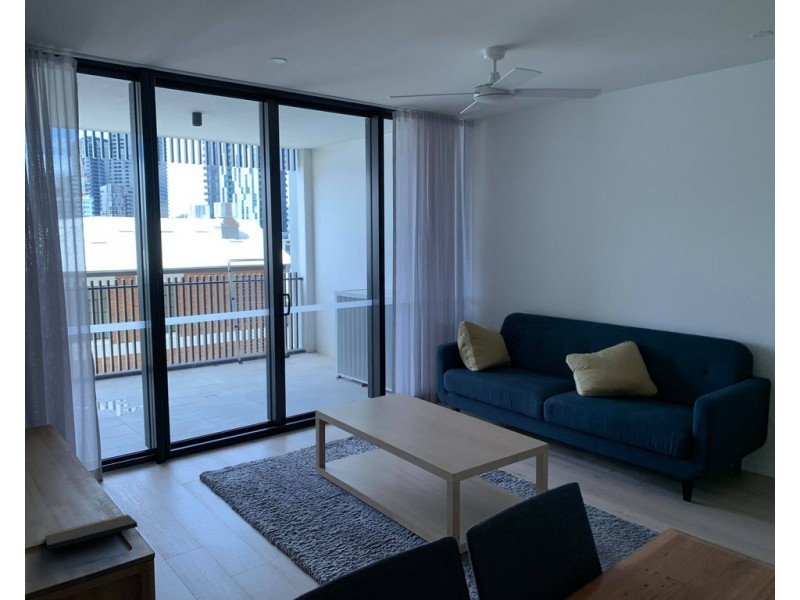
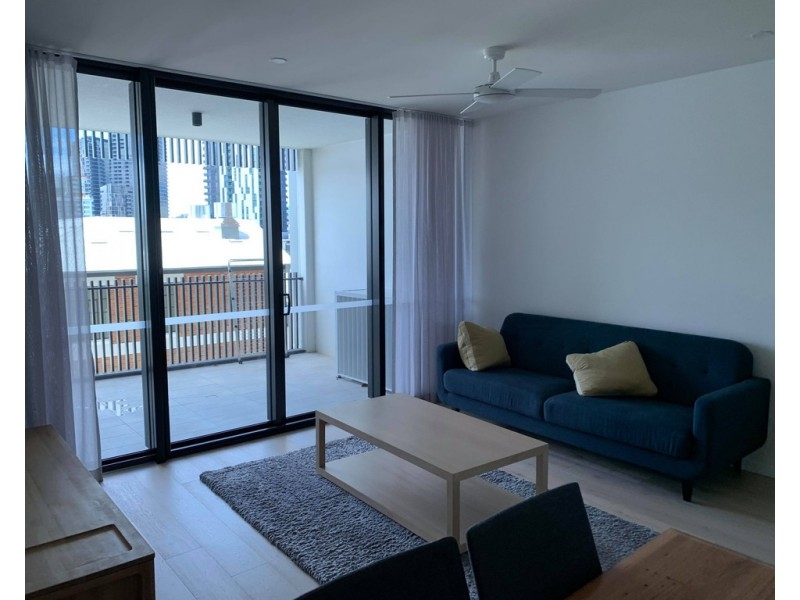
- notepad [44,513,141,551]
